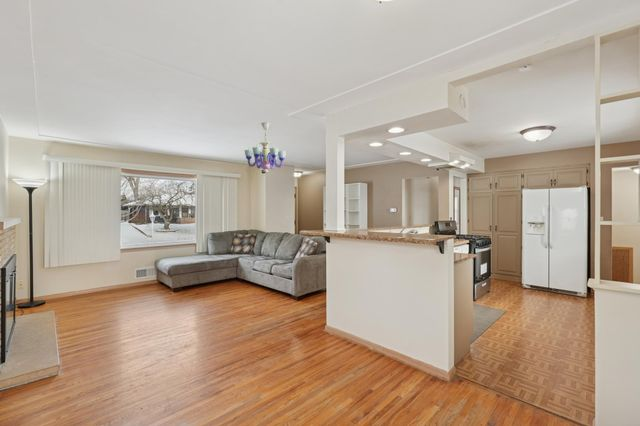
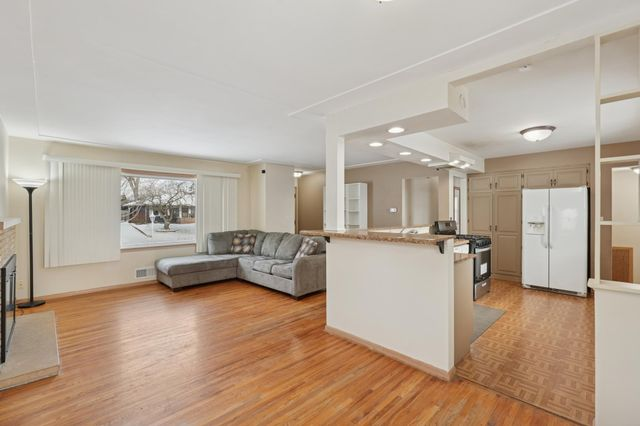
- chandelier [244,121,287,173]
